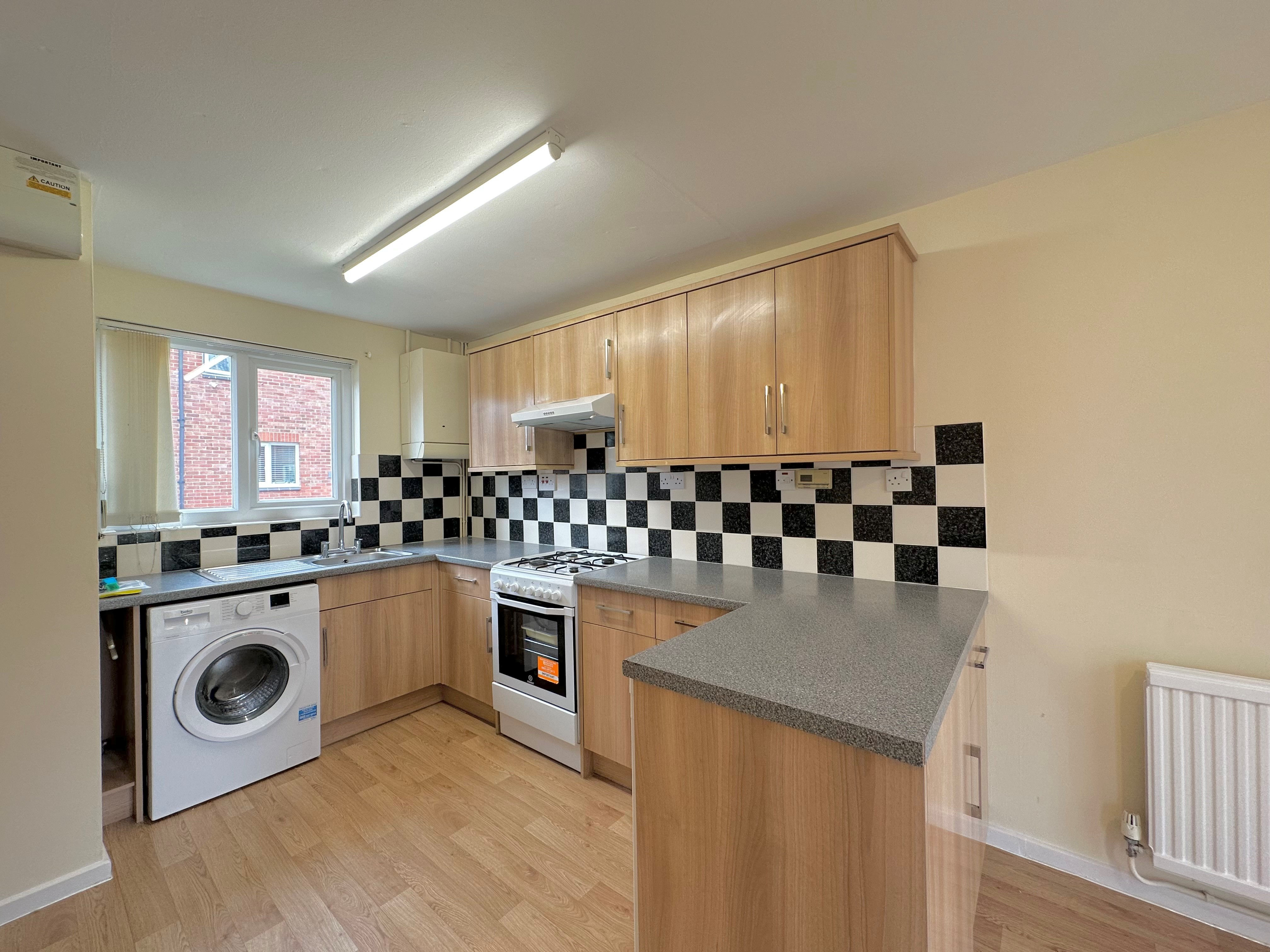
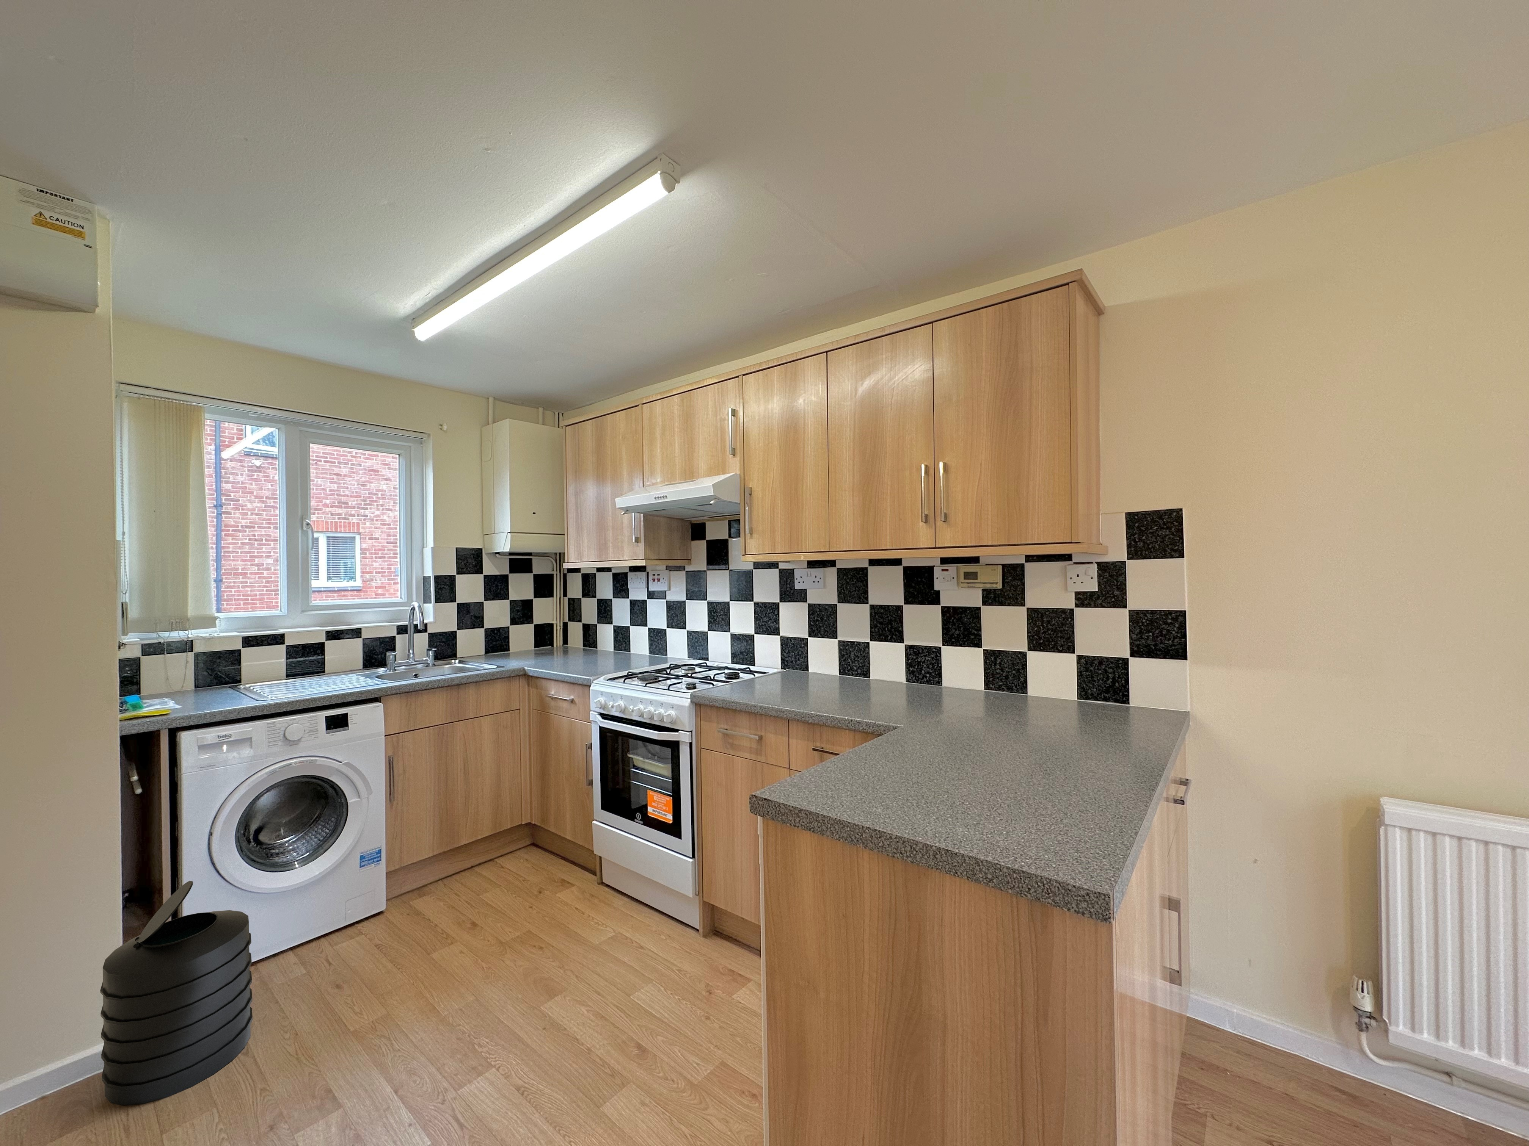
+ trash can [100,880,253,1106]
